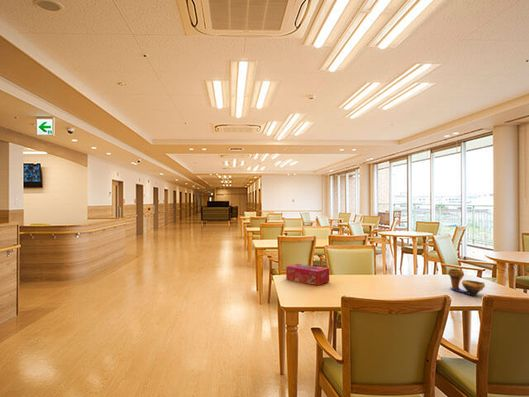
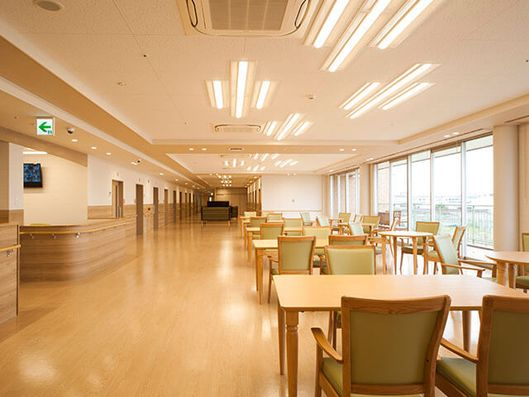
- decorative bowl [447,268,486,297]
- tissue box [285,263,330,286]
